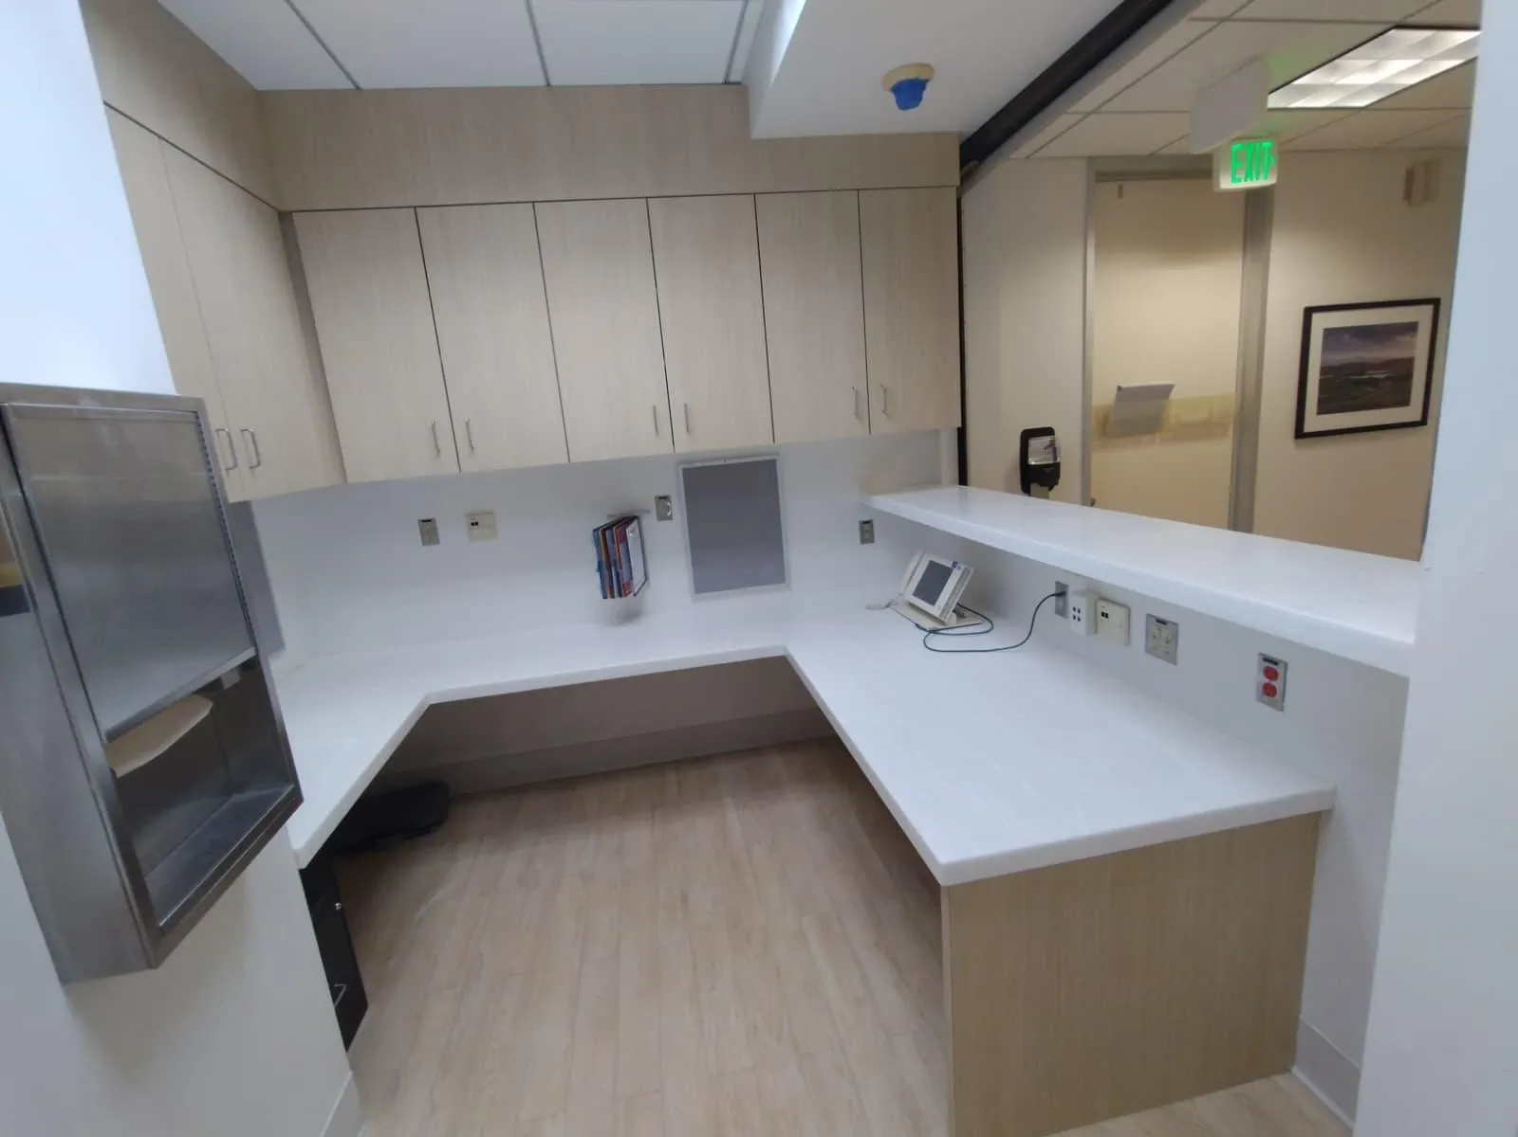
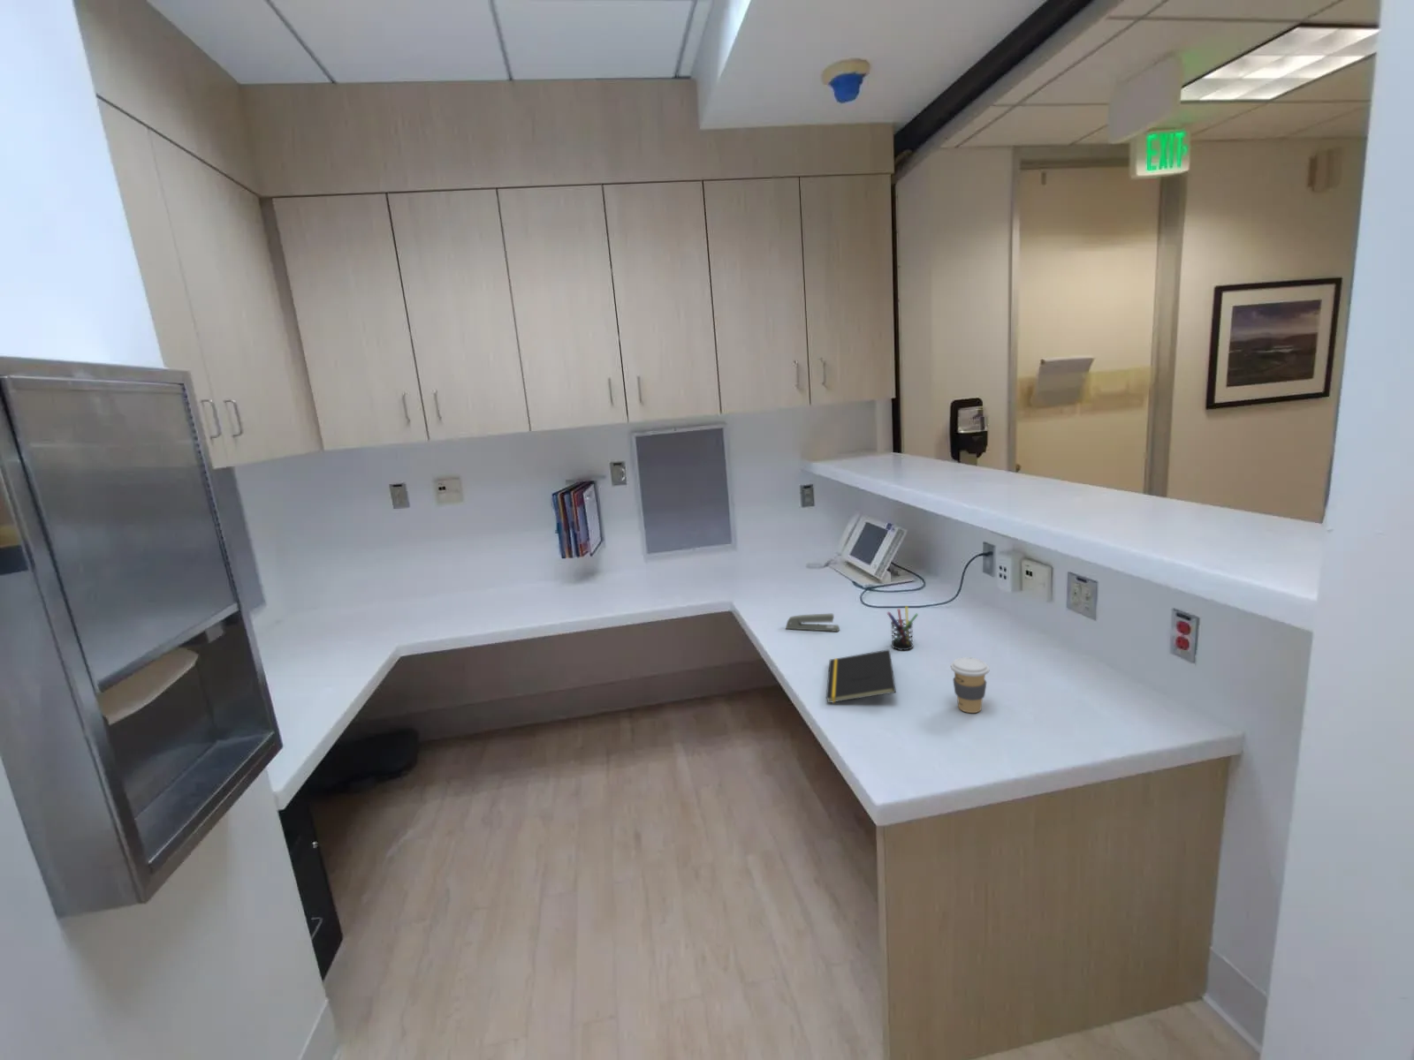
+ stapler [785,614,841,632]
+ pen holder [886,605,919,651]
+ notepad [825,648,897,704]
+ coffee cup [950,656,991,714]
